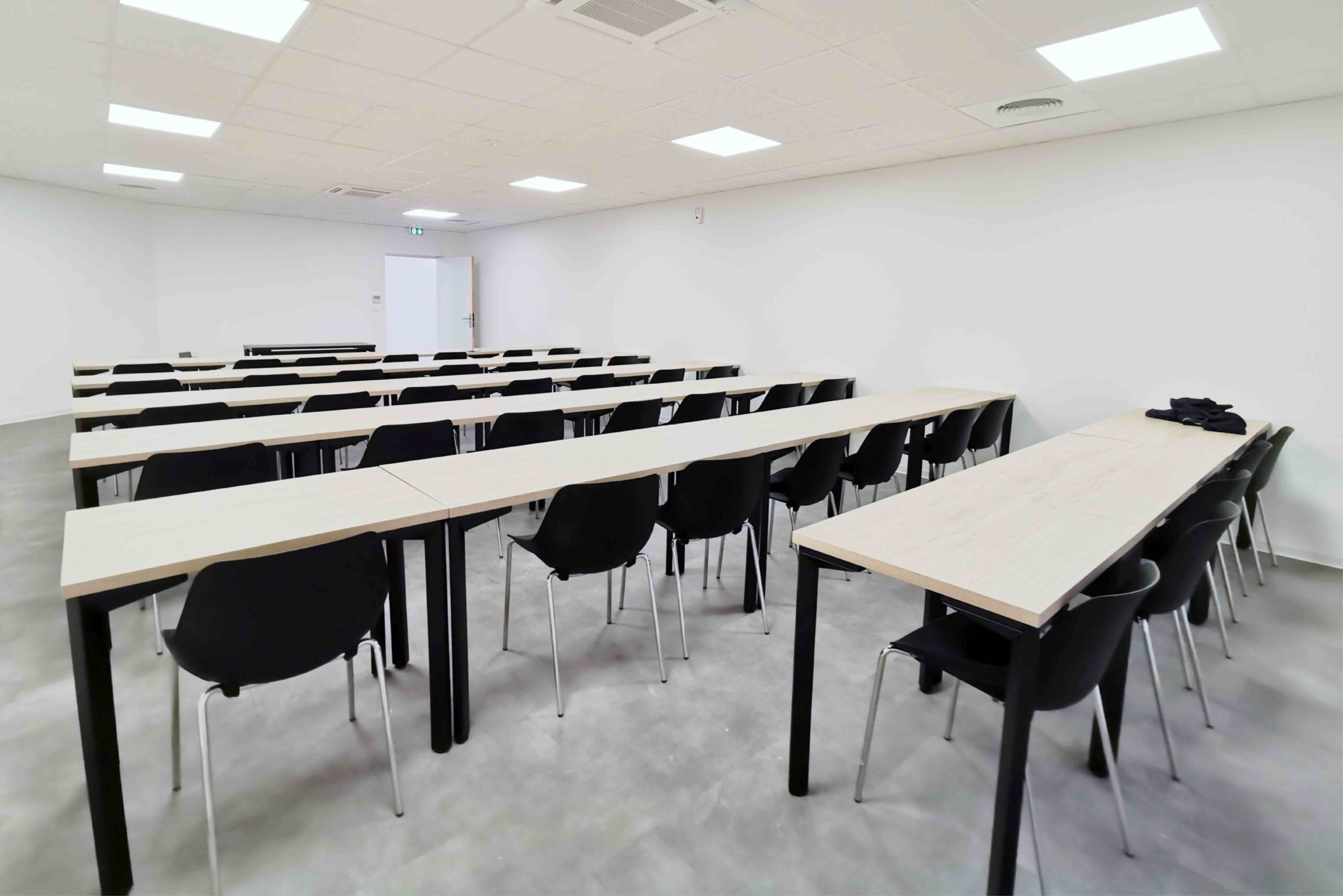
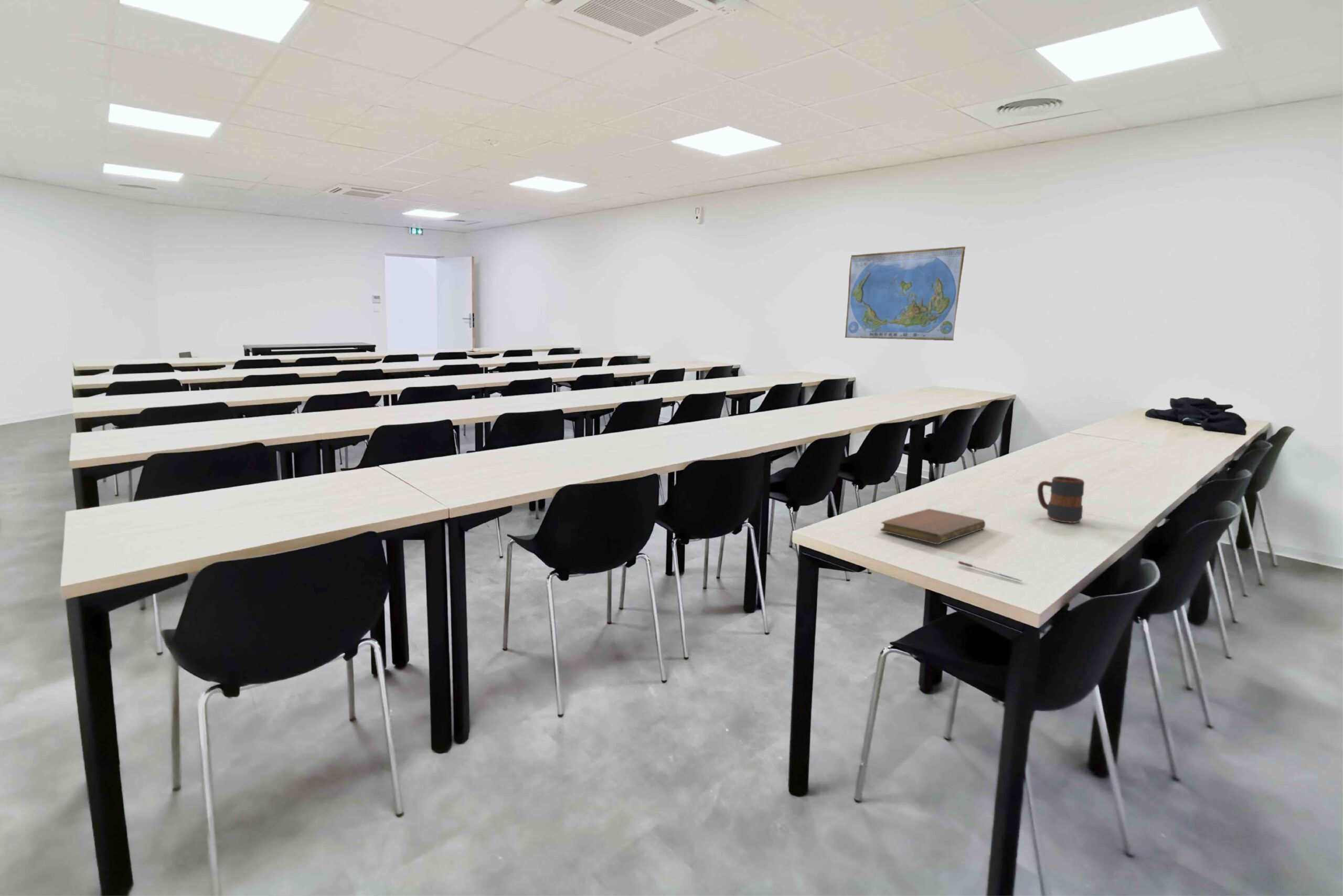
+ pen [957,560,1022,582]
+ mug [1037,476,1085,524]
+ world map [844,246,966,341]
+ notebook [880,508,986,545]
